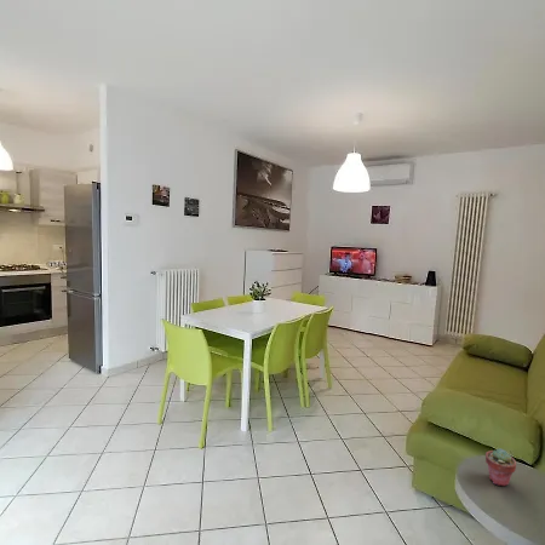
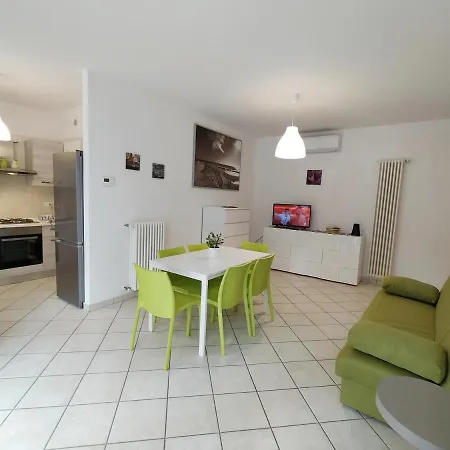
- potted succulent [484,447,517,487]
